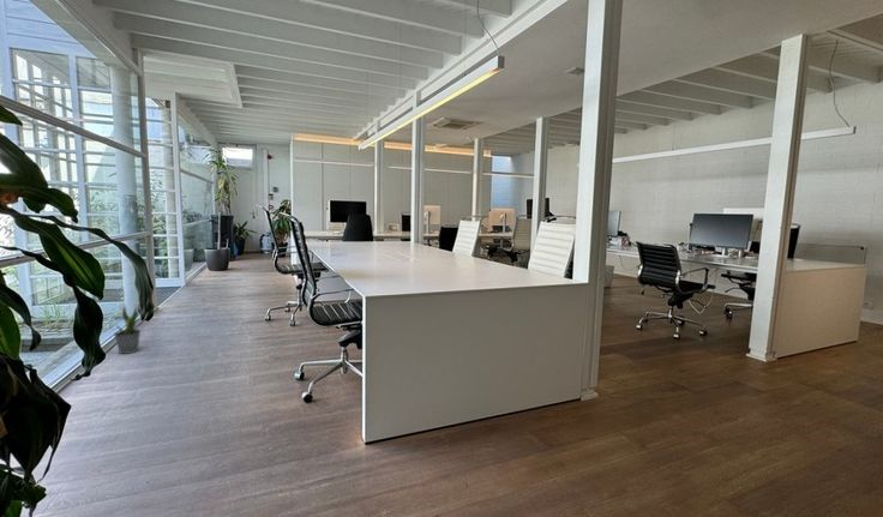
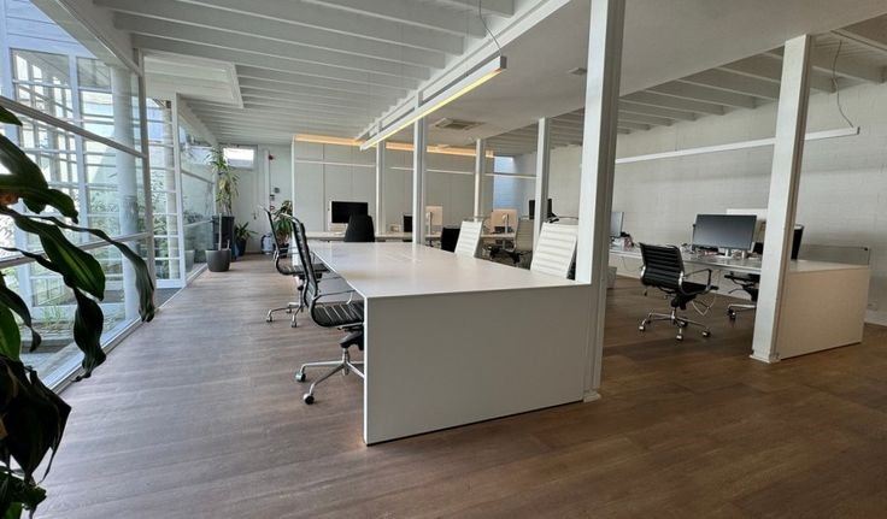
- potted plant [113,303,142,355]
